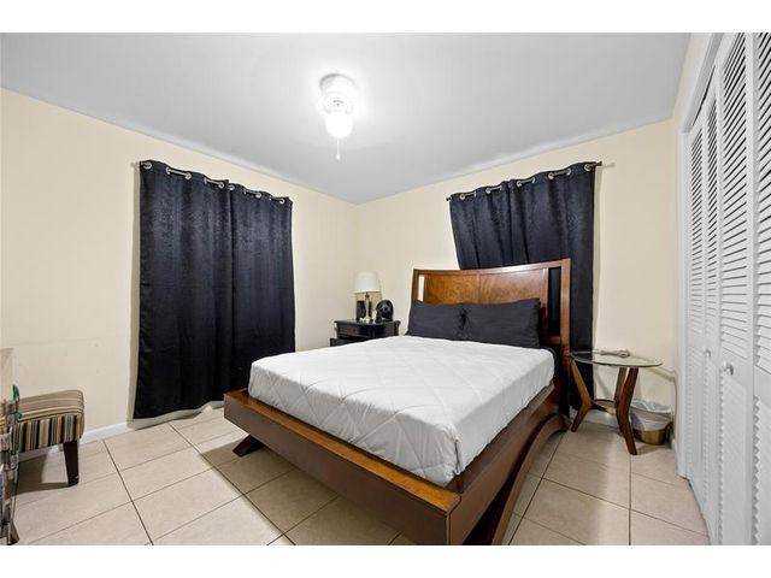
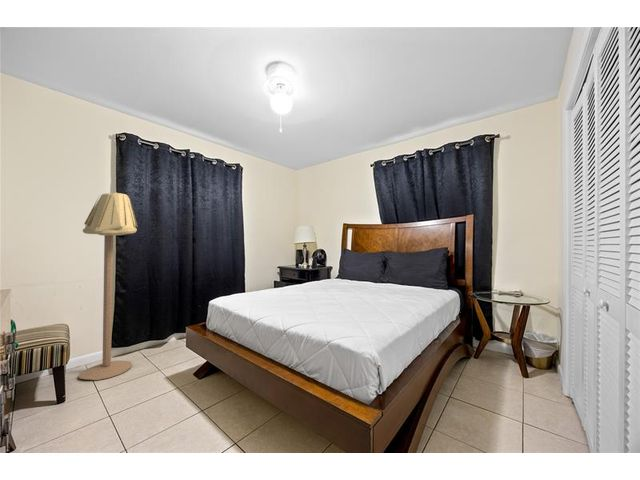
+ floor lamp [78,191,139,381]
